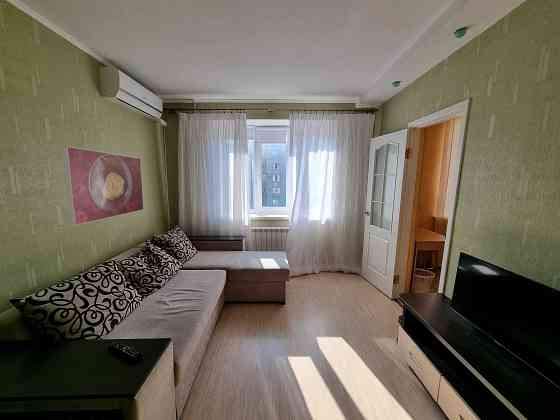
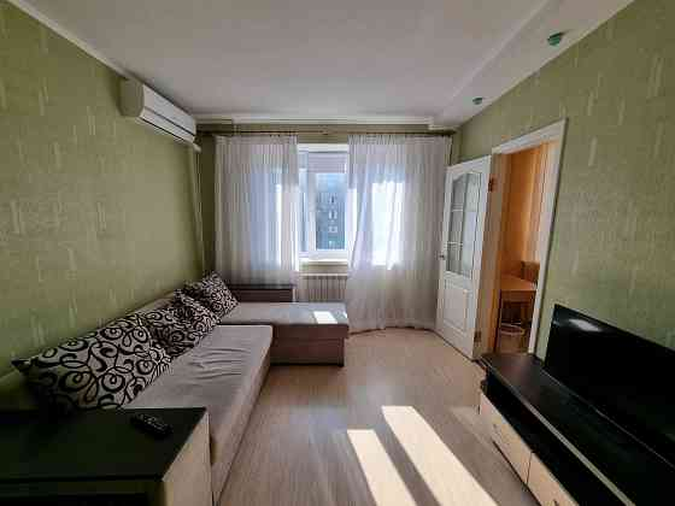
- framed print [62,145,145,227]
